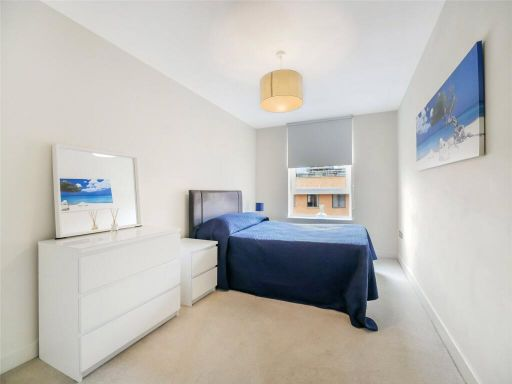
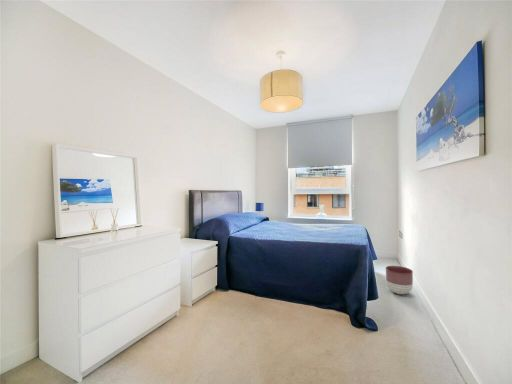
+ planter [385,265,414,295]
